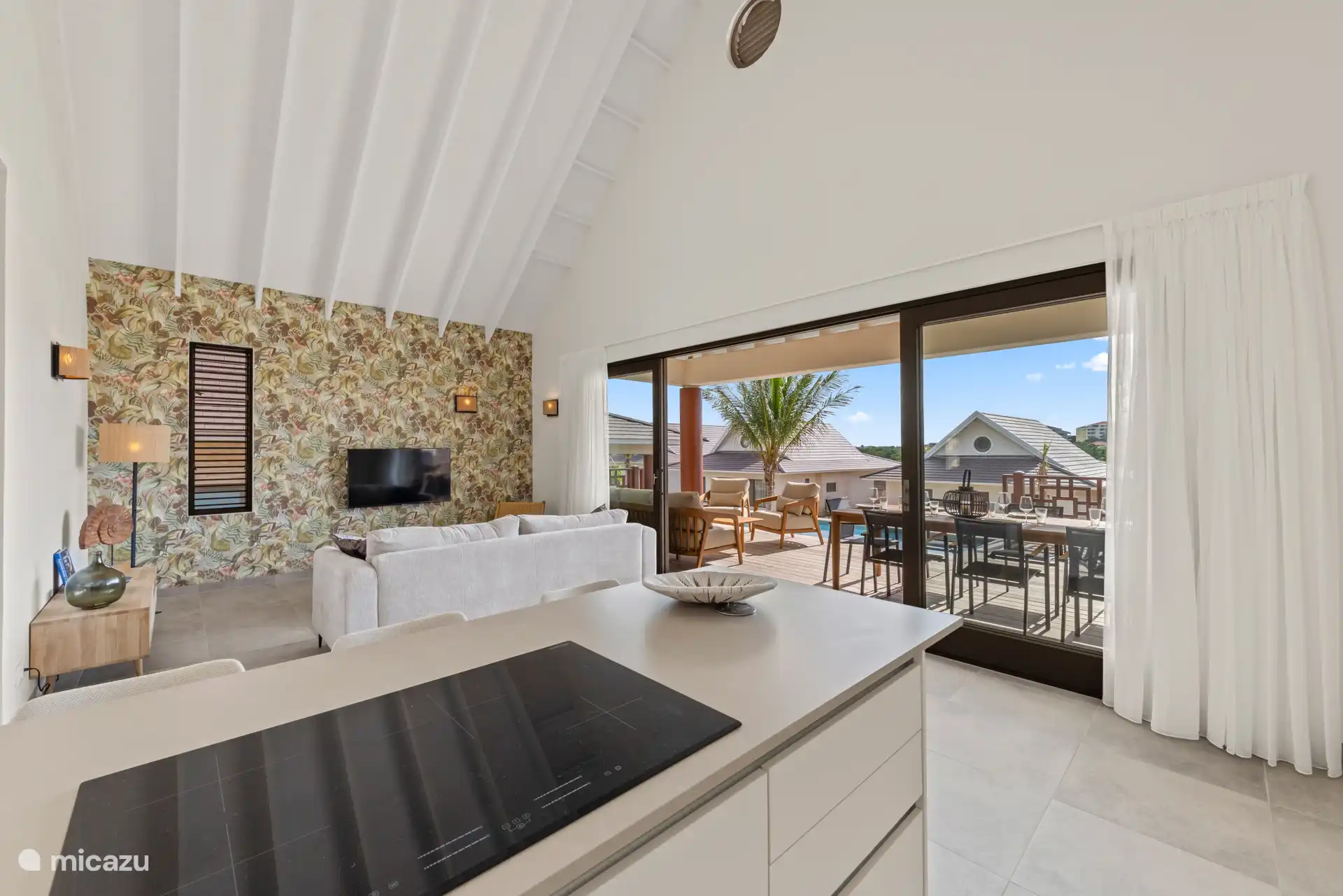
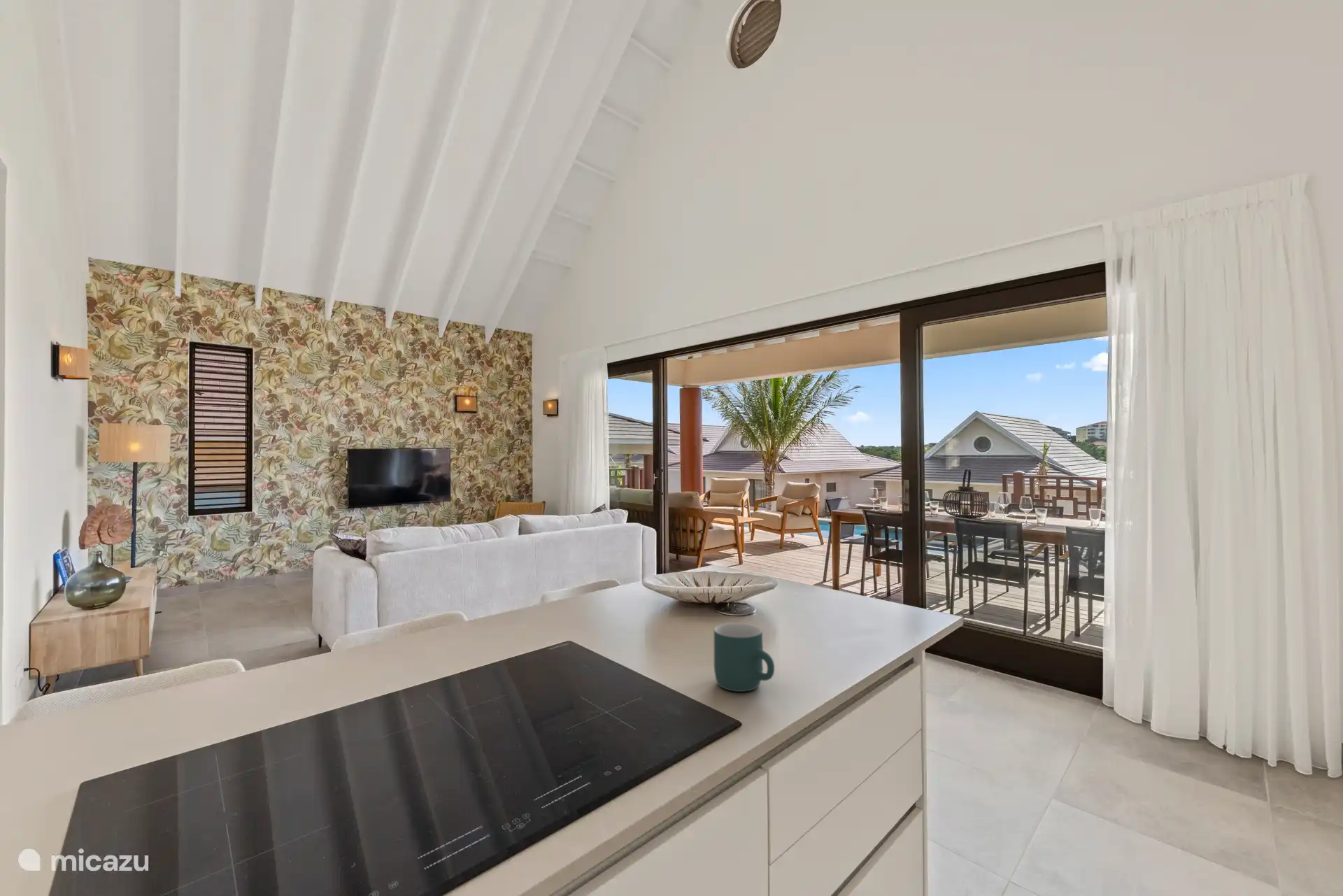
+ mug [713,623,775,692]
